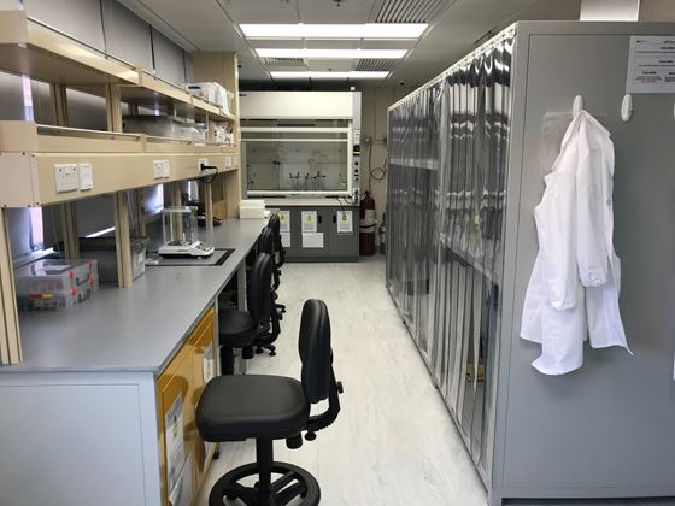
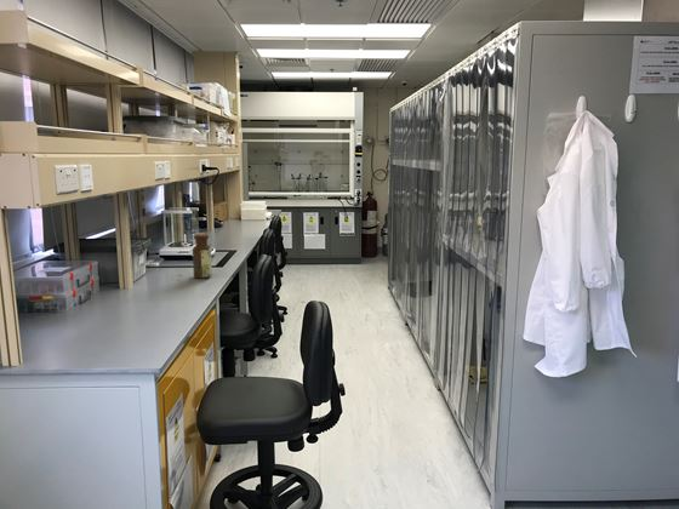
+ bottle [192,231,213,280]
